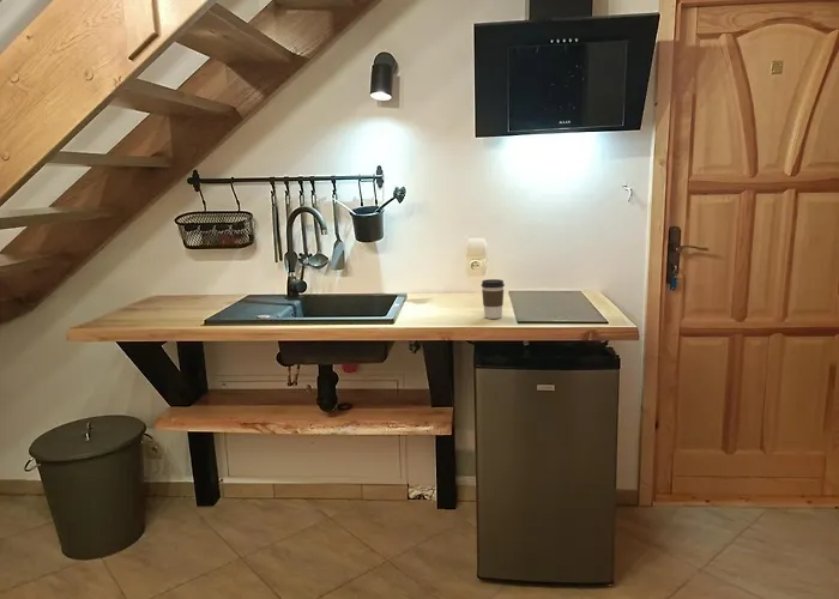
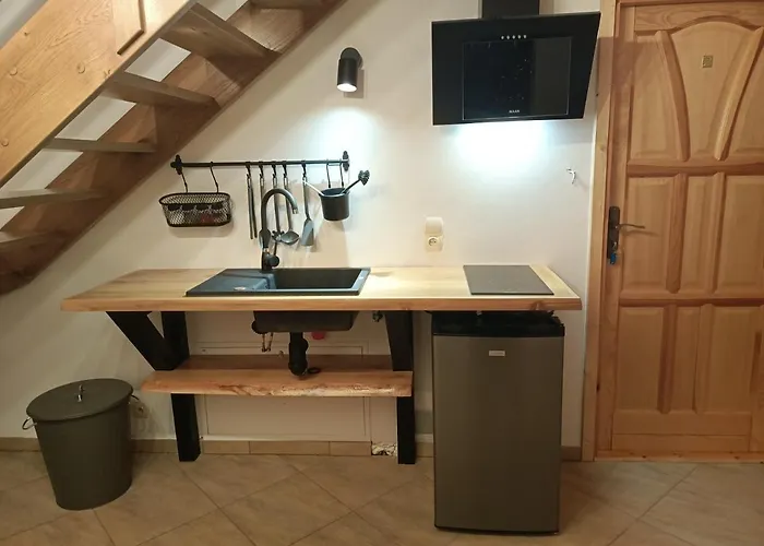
- coffee cup [481,278,506,320]
